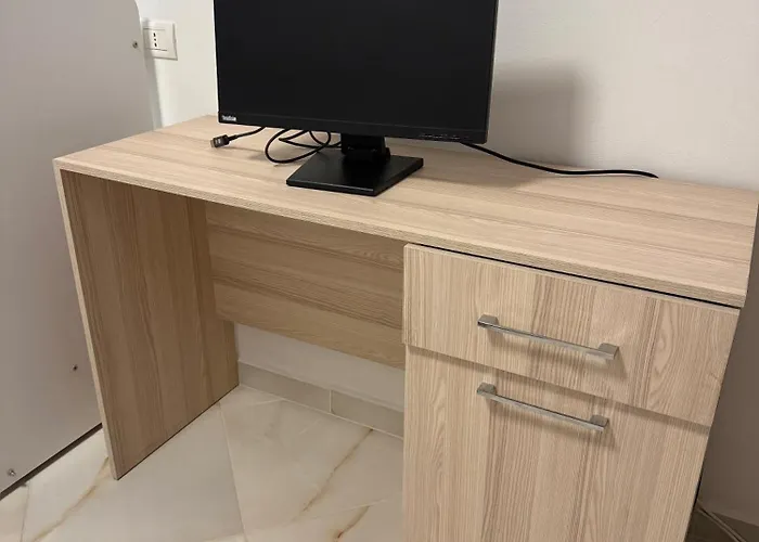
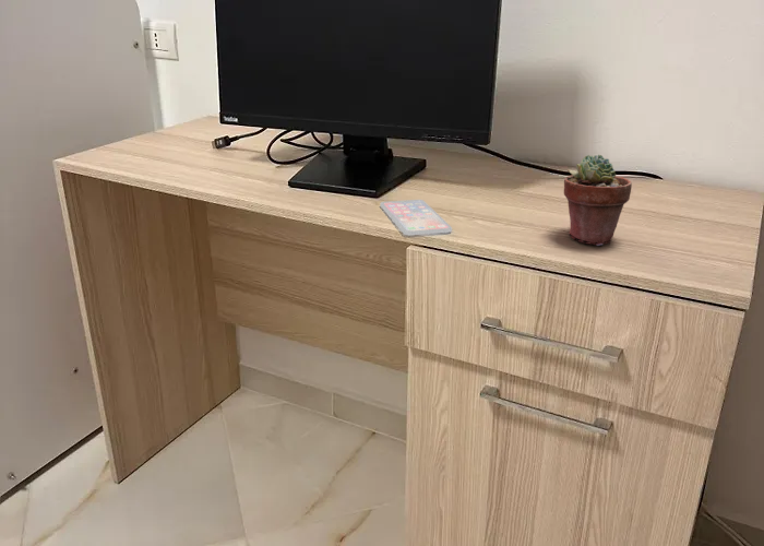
+ potted succulent [563,154,633,247]
+ smartphone [380,199,453,236]
